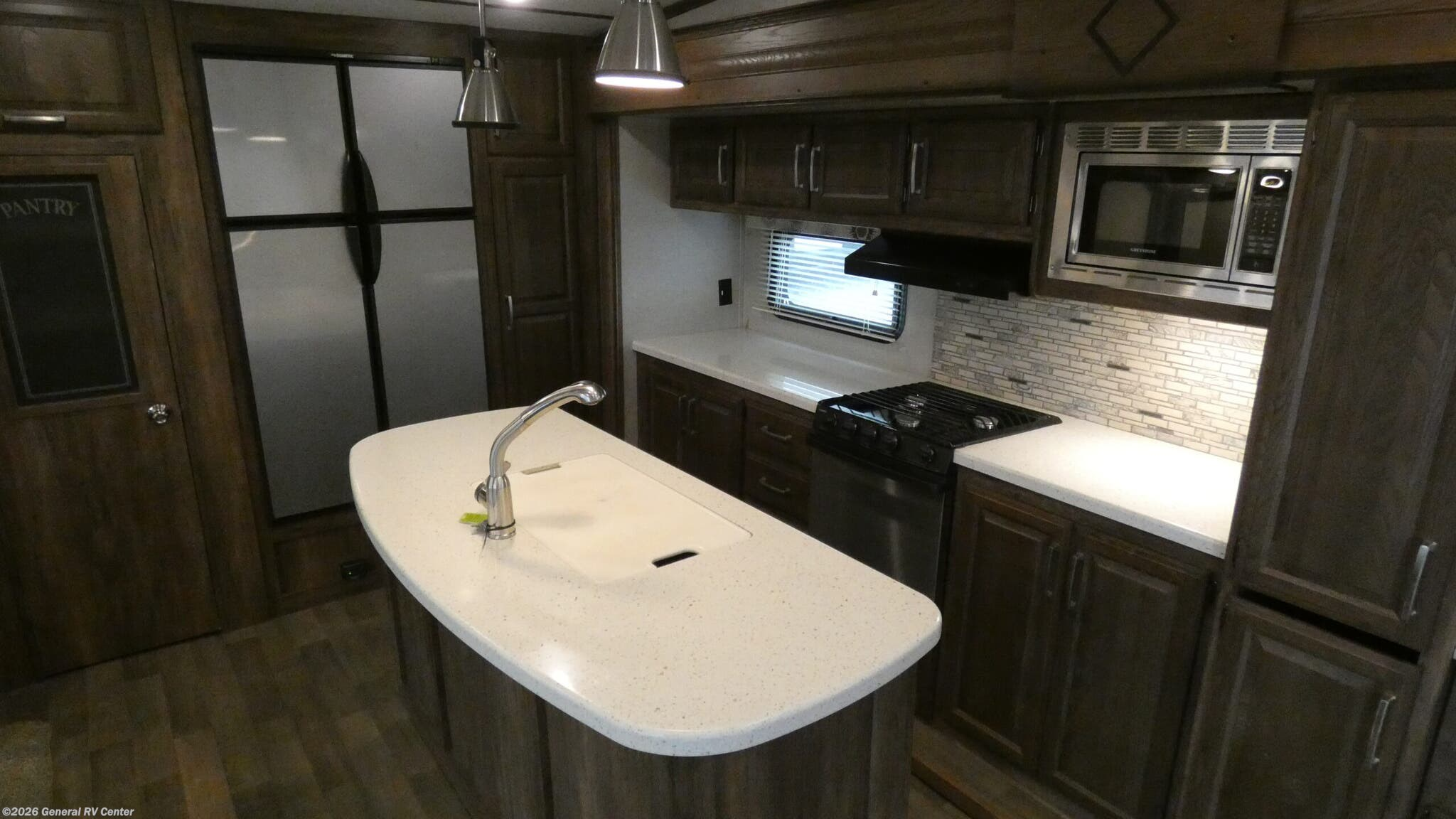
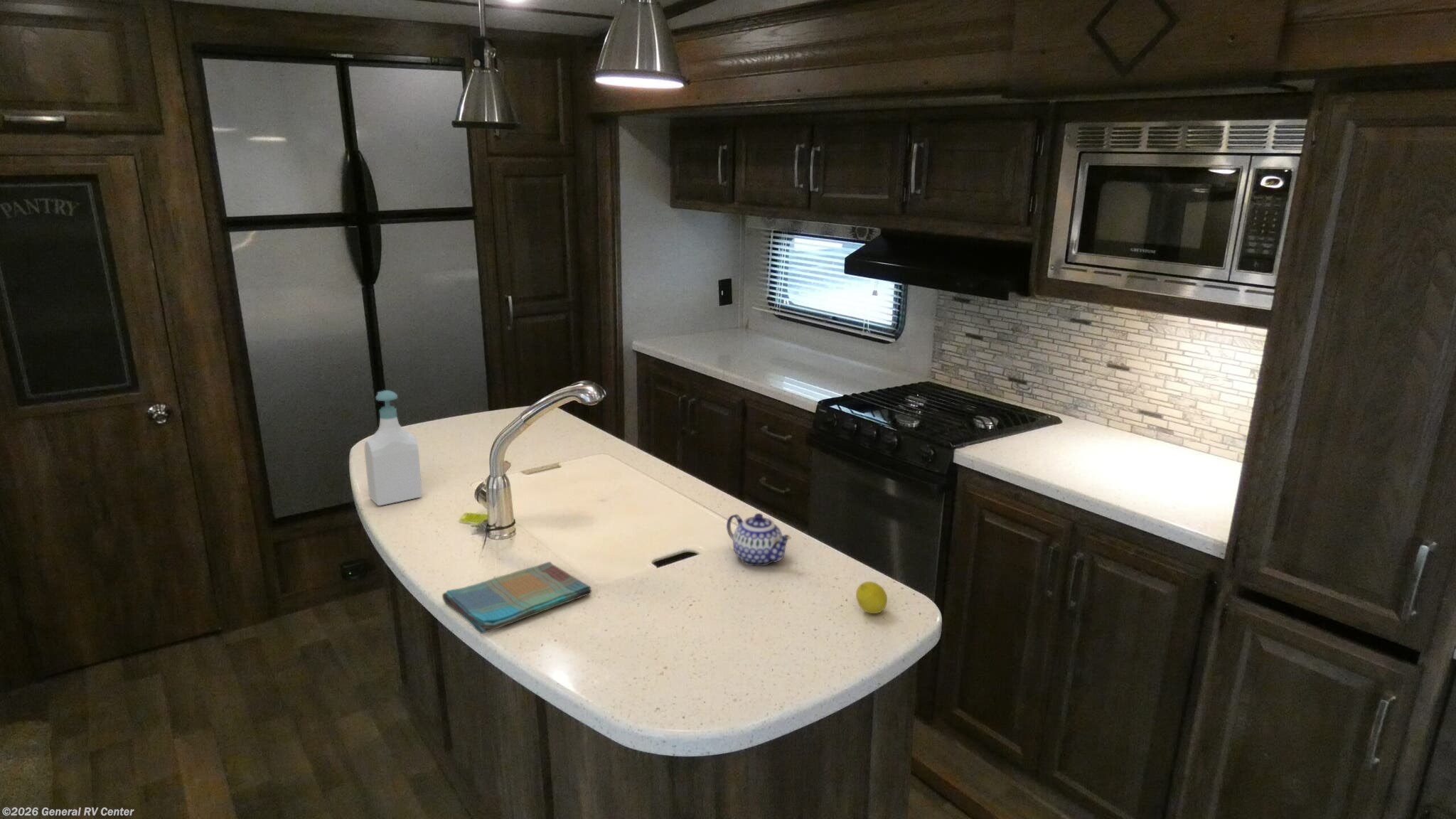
+ teapot [726,513,791,567]
+ dish towel [441,561,592,635]
+ fruit [855,581,888,614]
+ soap bottle [364,390,423,506]
